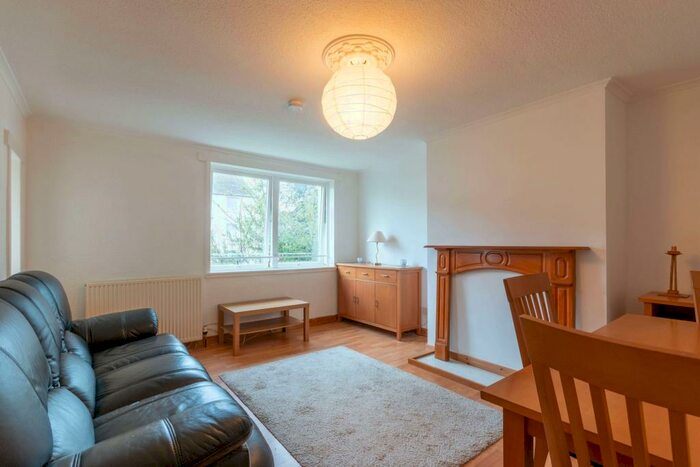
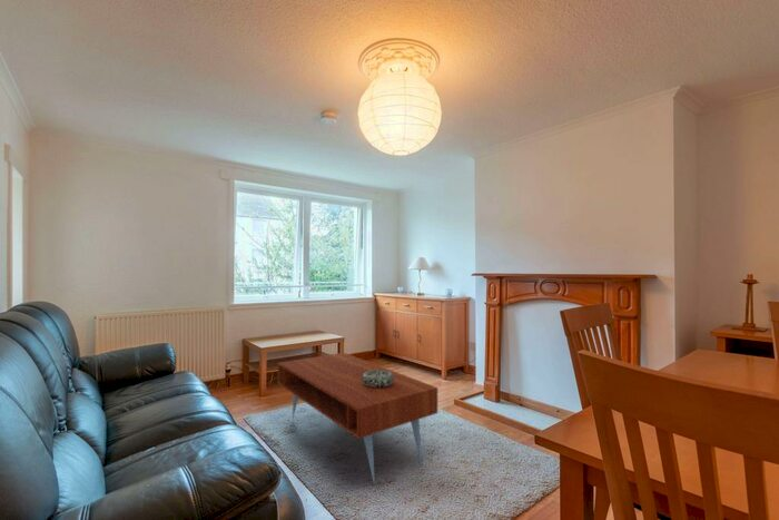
+ decorative bowl [362,370,394,387]
+ coffee table [277,352,438,488]
